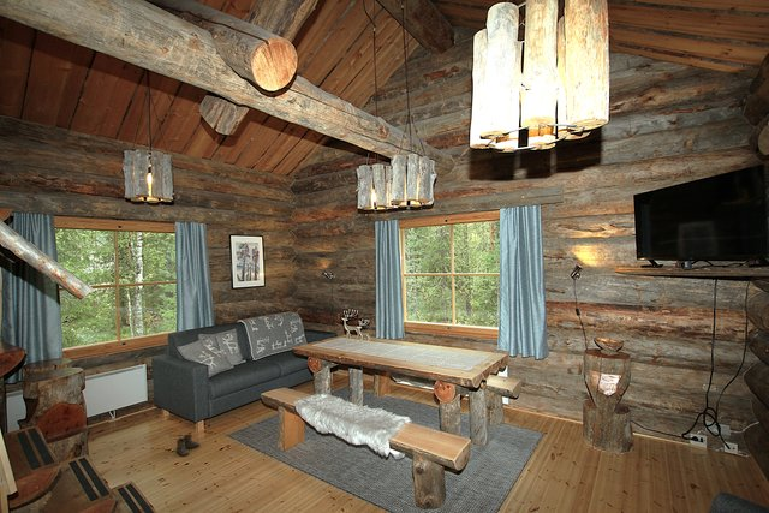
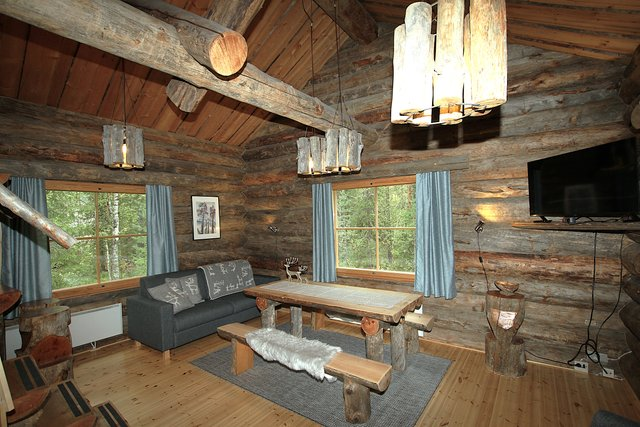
- boots [173,433,201,458]
